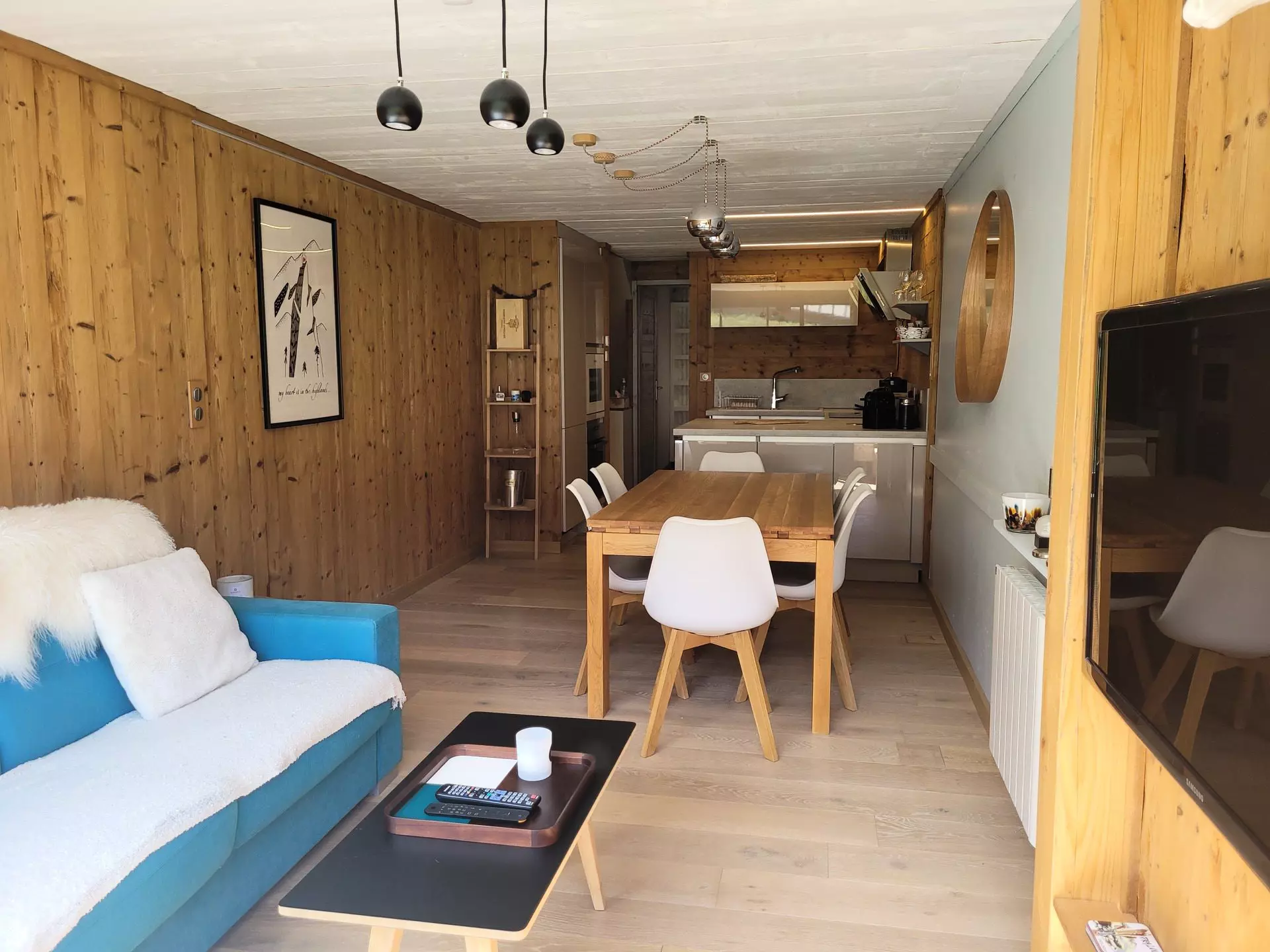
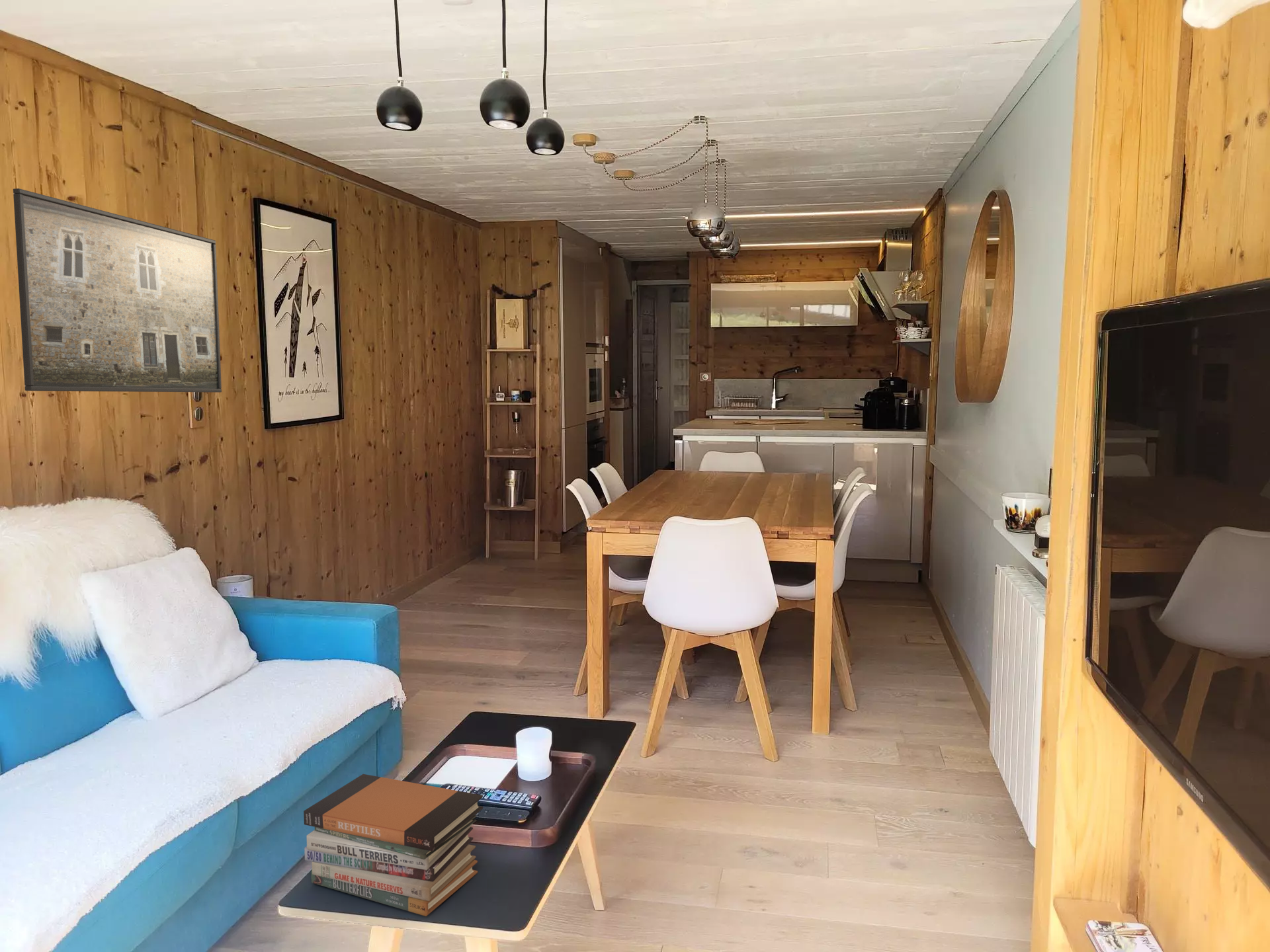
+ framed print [13,188,222,393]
+ book stack [303,773,484,917]
